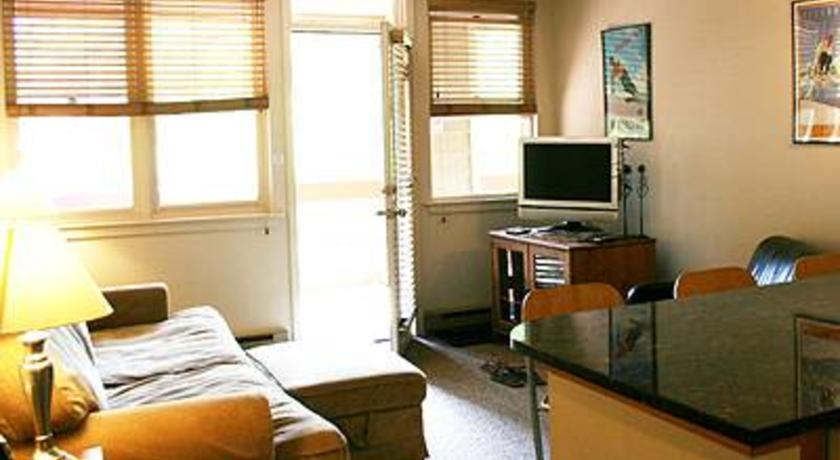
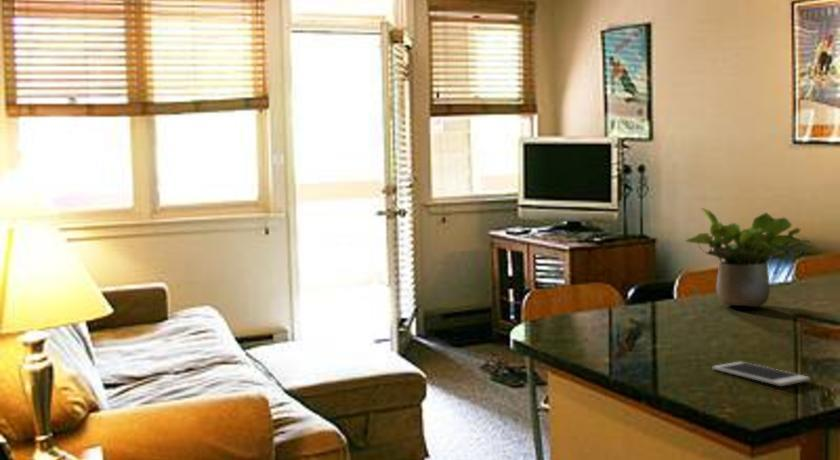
+ cell phone [712,361,811,387]
+ potted plant [684,207,812,308]
